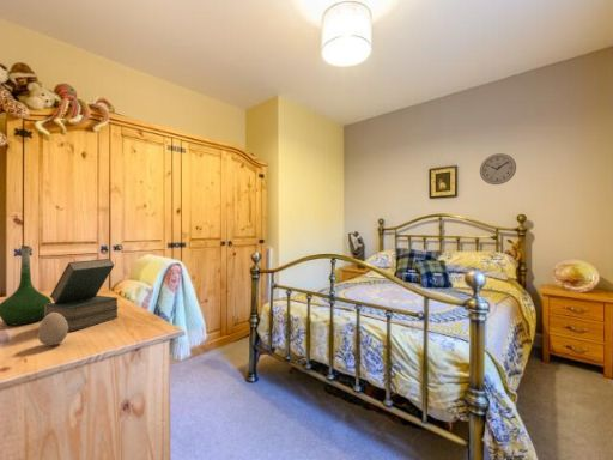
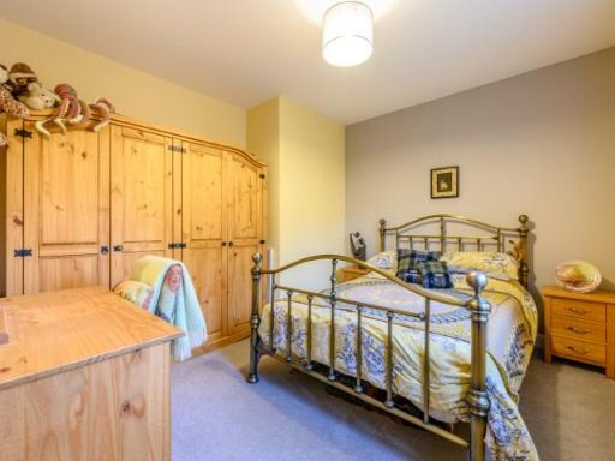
- vase [0,244,53,327]
- wall clock [479,152,517,186]
- book [45,258,120,333]
- decorative egg [36,313,69,346]
